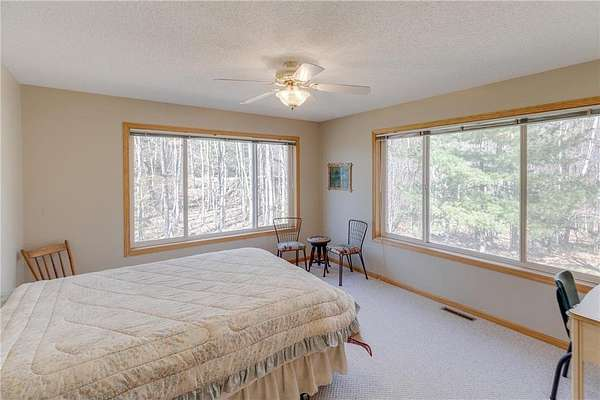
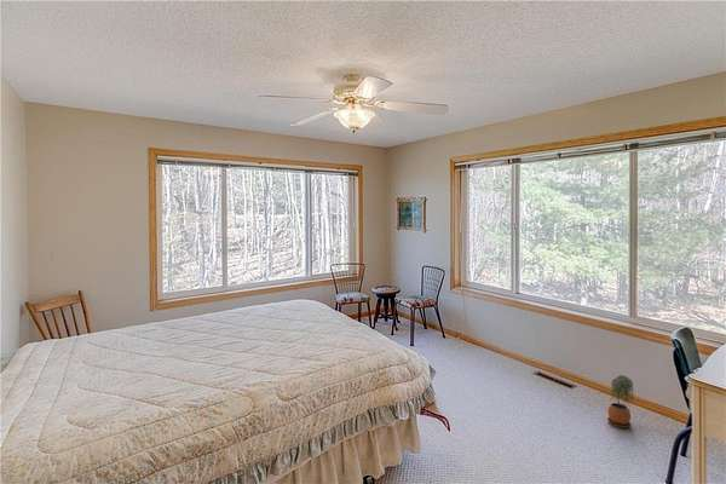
+ potted plant [606,374,635,428]
